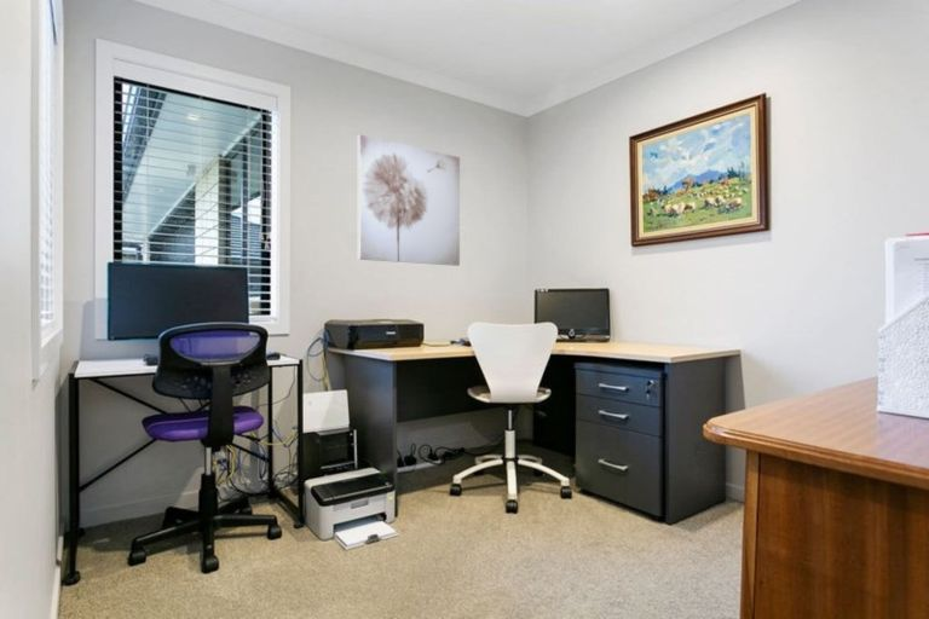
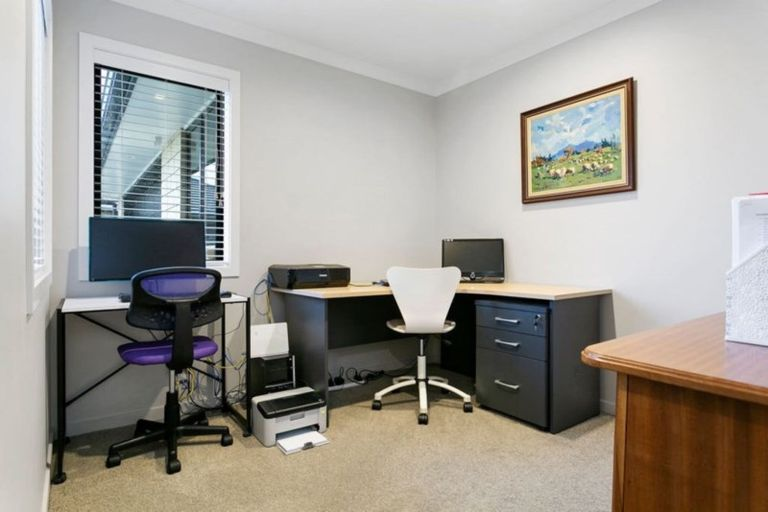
- wall art [357,134,461,267]
